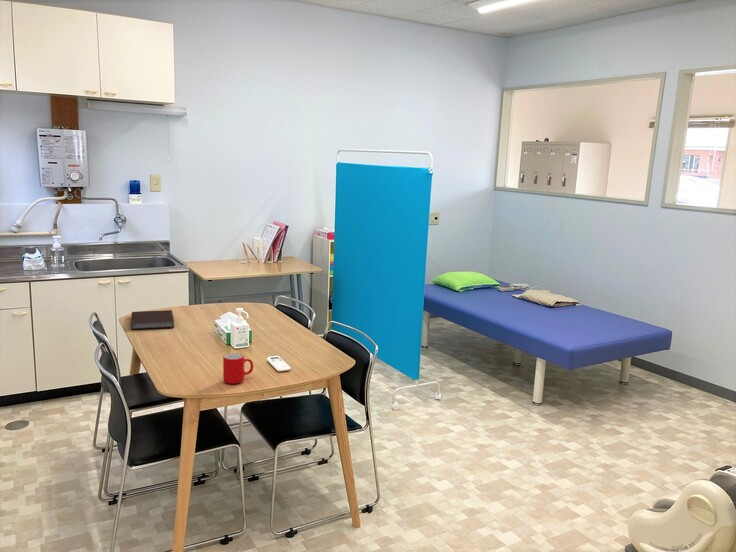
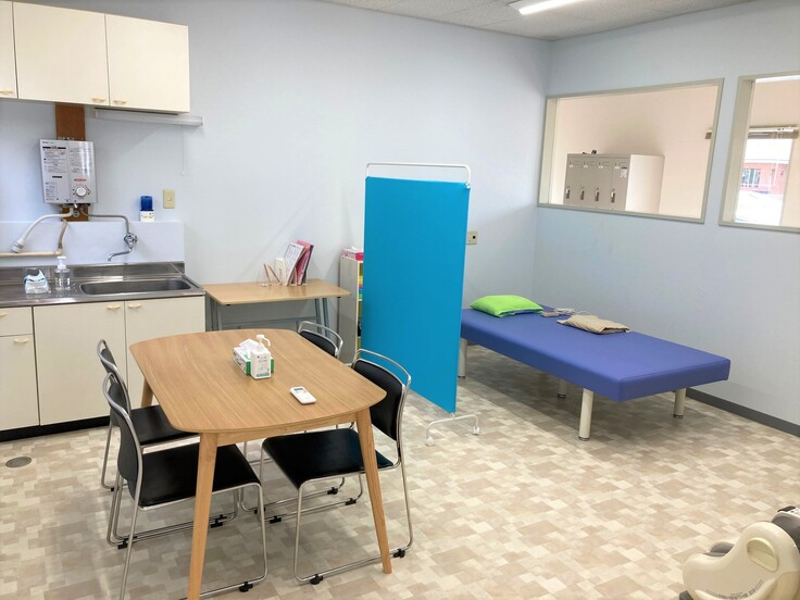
- cup [222,352,254,385]
- notebook [130,309,175,330]
